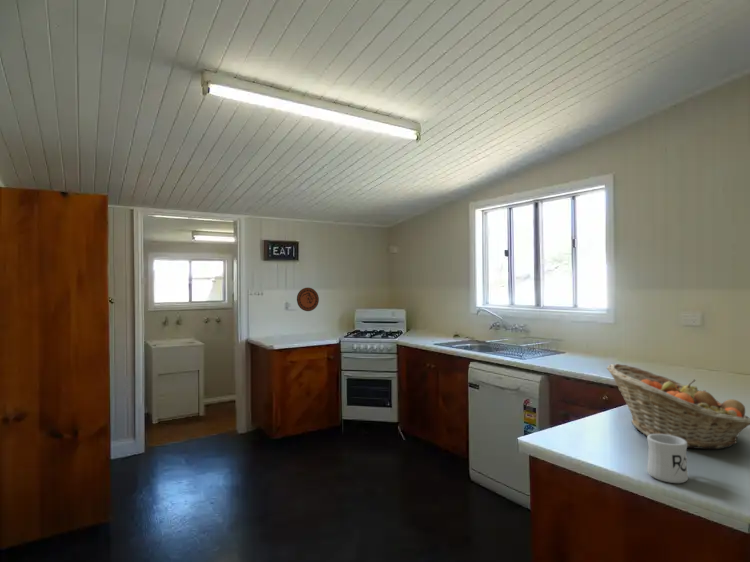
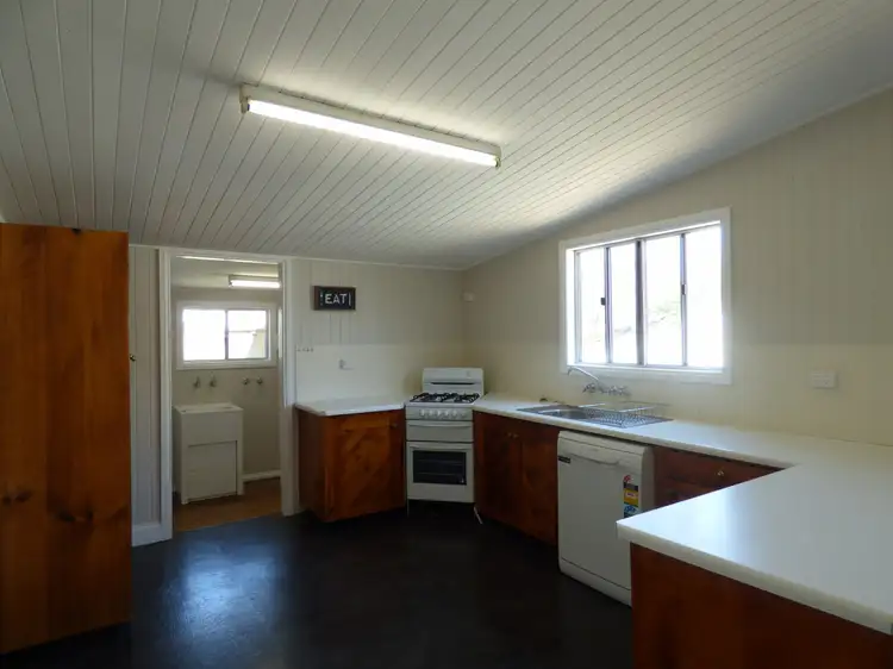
- fruit basket [606,363,750,450]
- decorative plate [296,287,320,312]
- mug [646,434,689,484]
